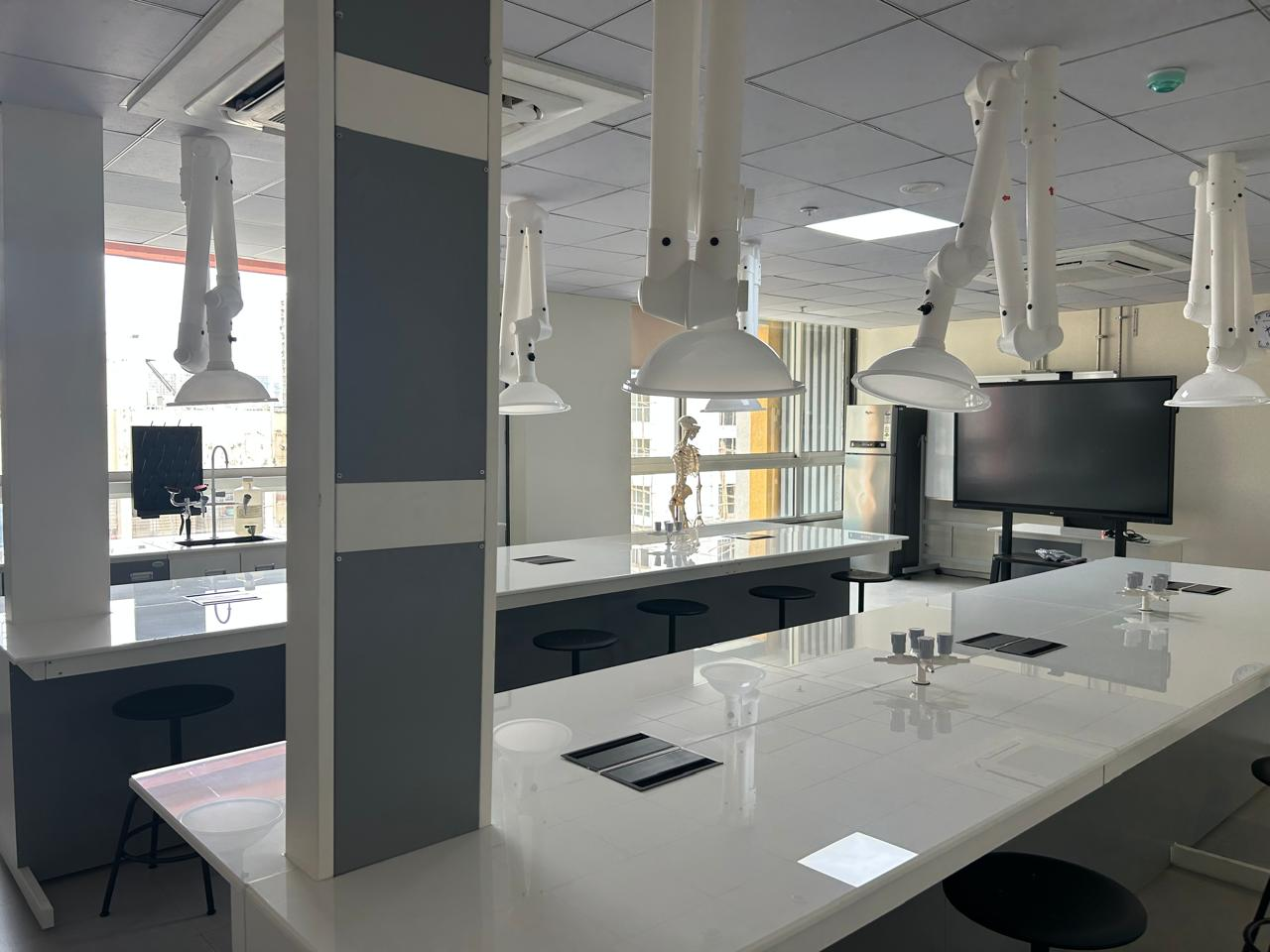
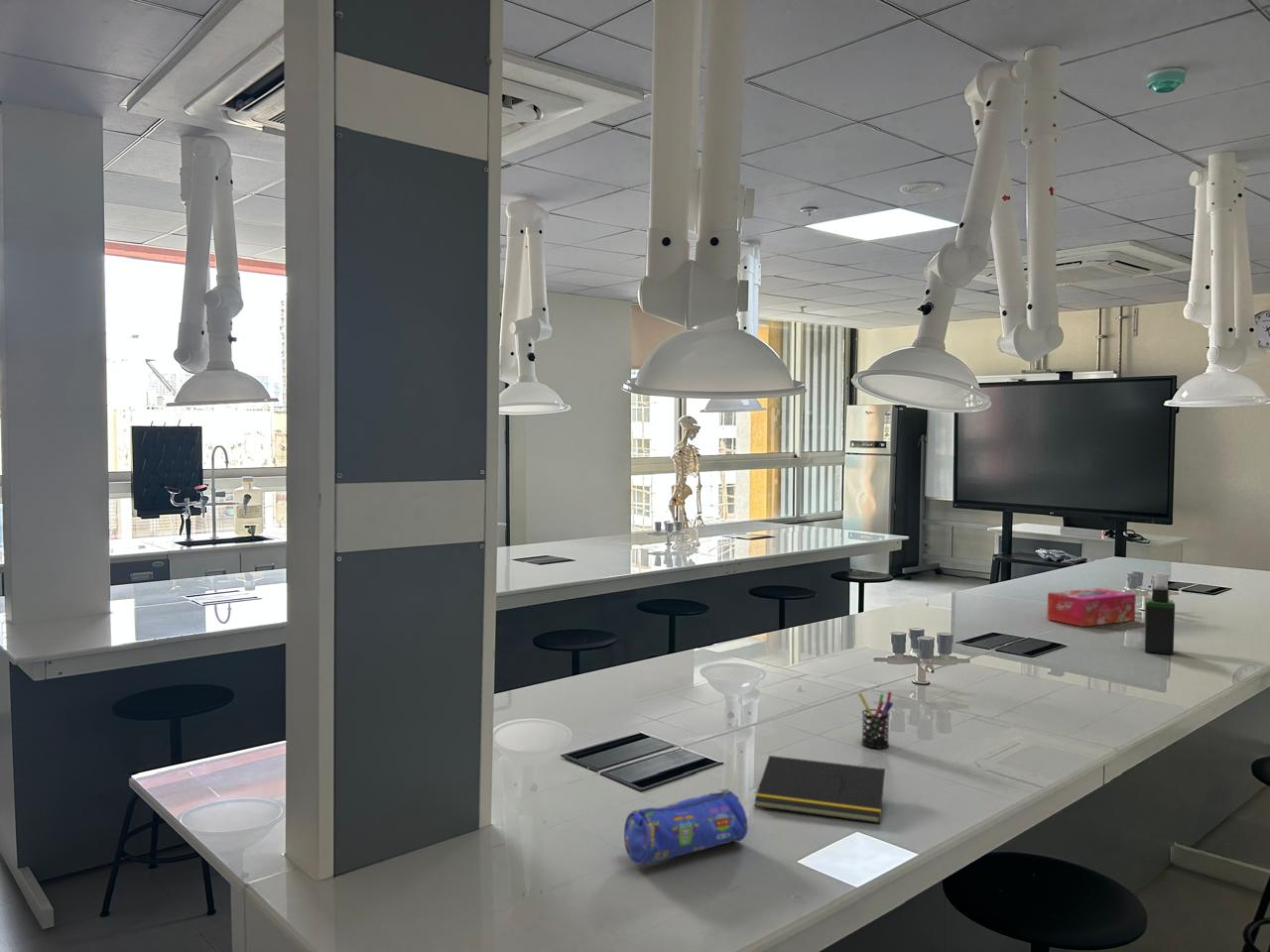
+ notepad [754,755,886,824]
+ pen holder [857,690,894,750]
+ spray bottle [1143,572,1176,655]
+ tissue box [1046,587,1137,628]
+ pencil case [623,787,749,866]
